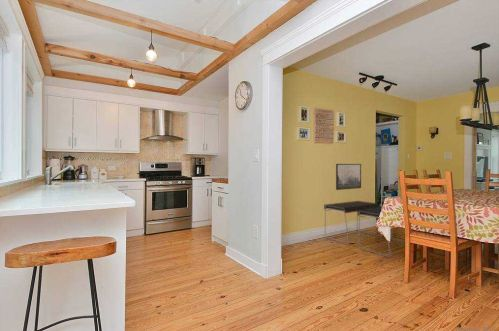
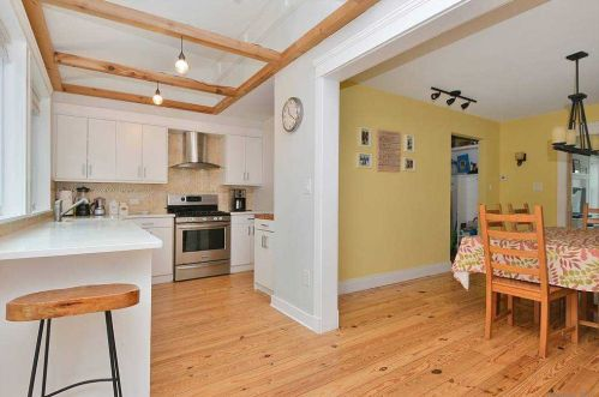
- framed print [335,163,362,191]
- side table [323,200,406,258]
